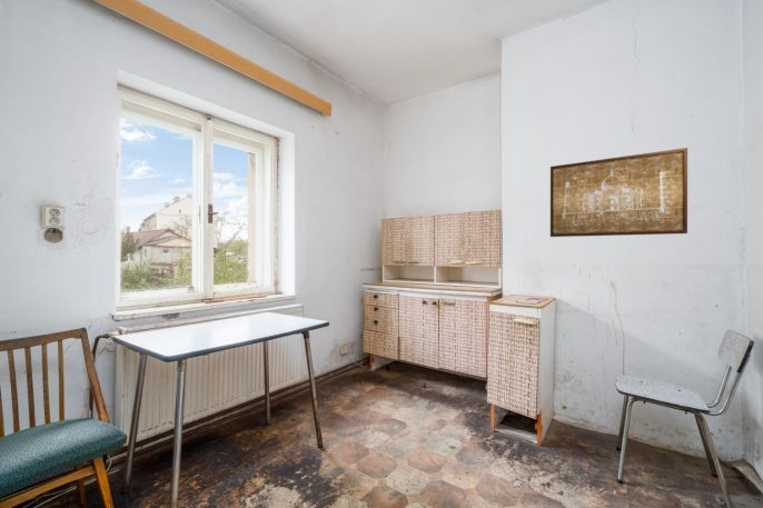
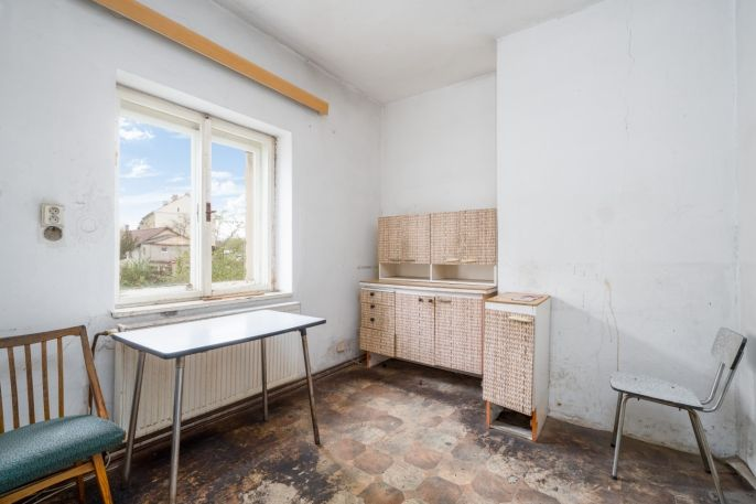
- wall art [549,147,688,238]
